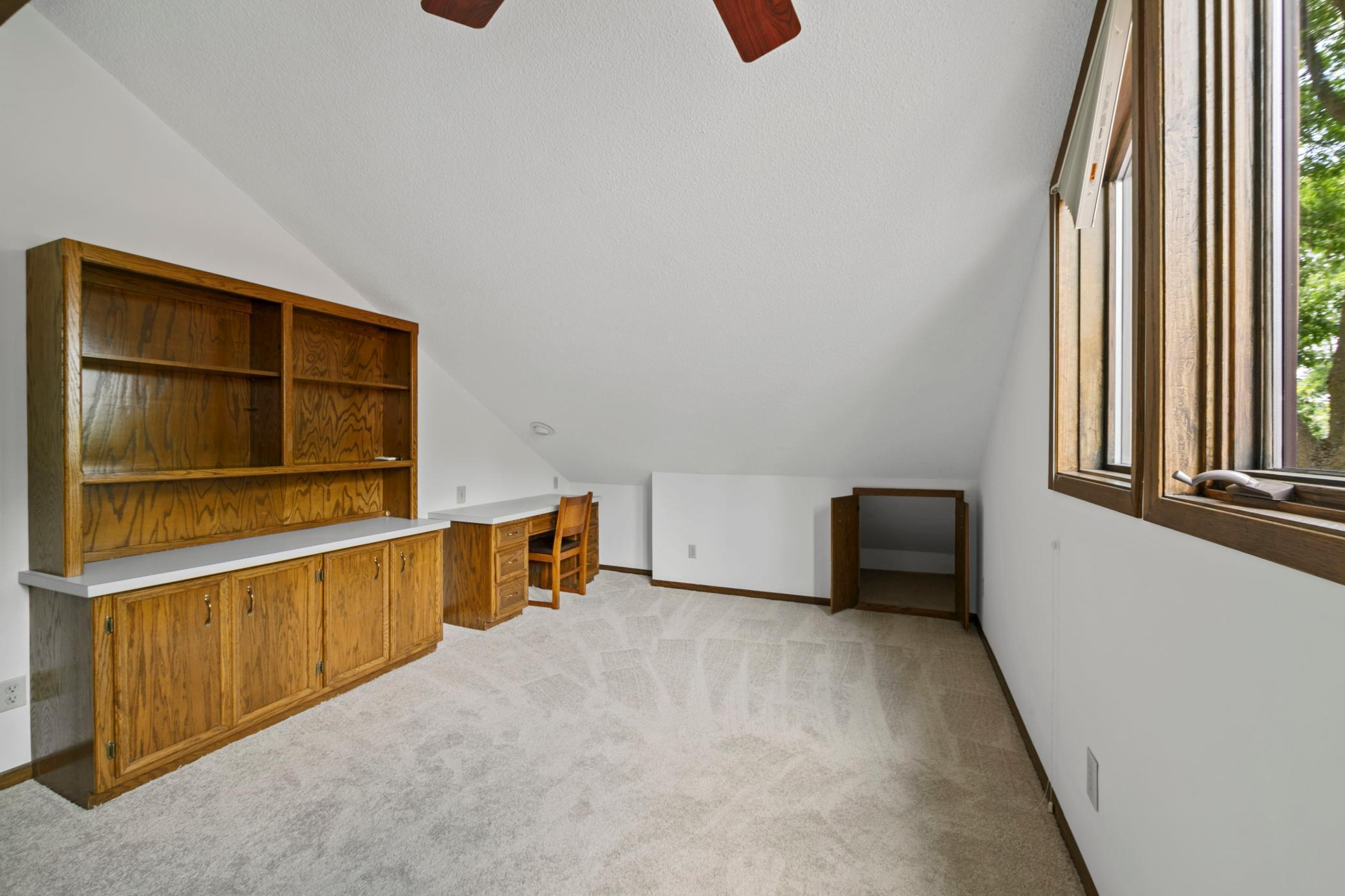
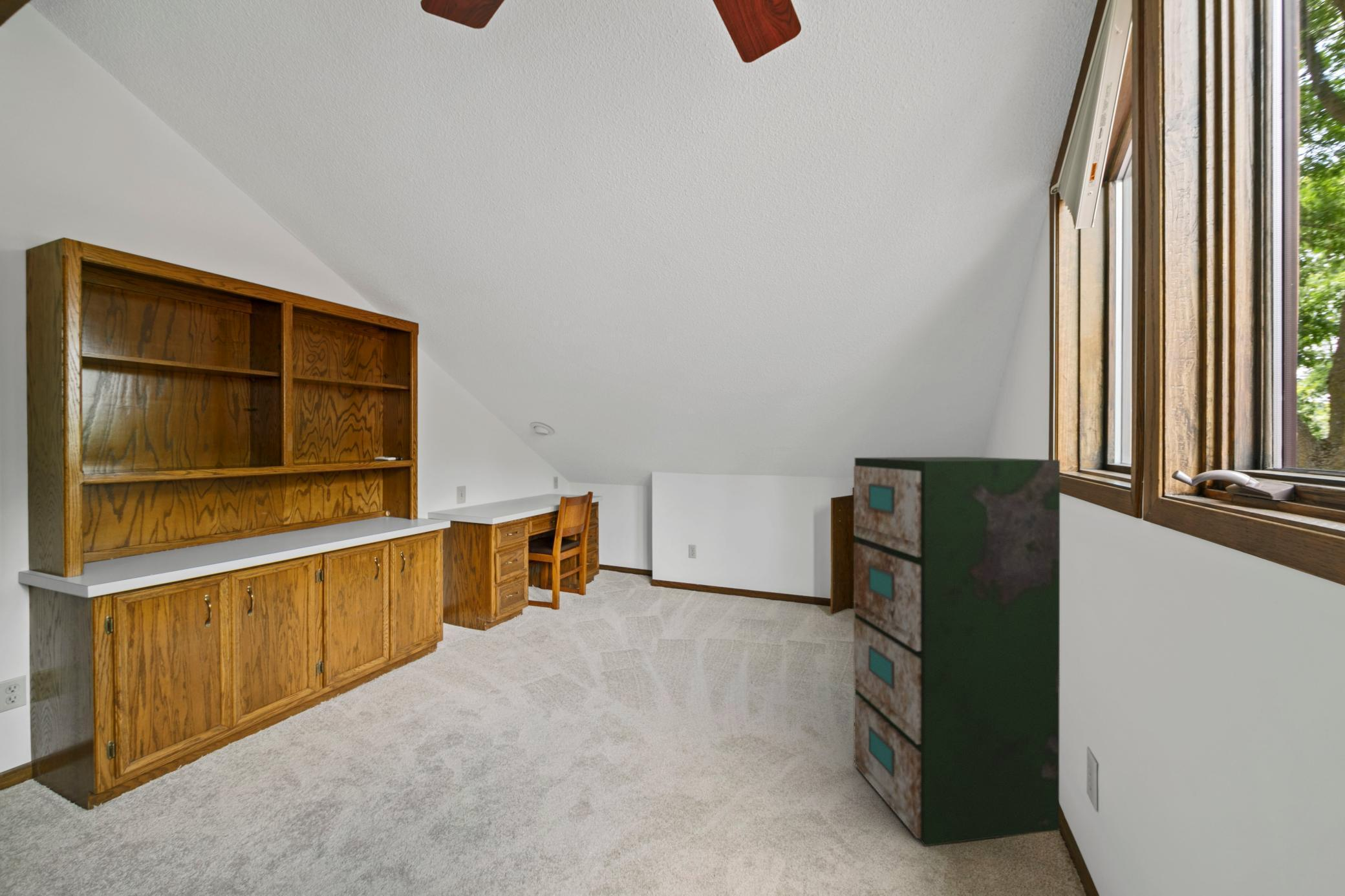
+ filing cabinet [853,456,1060,847]
